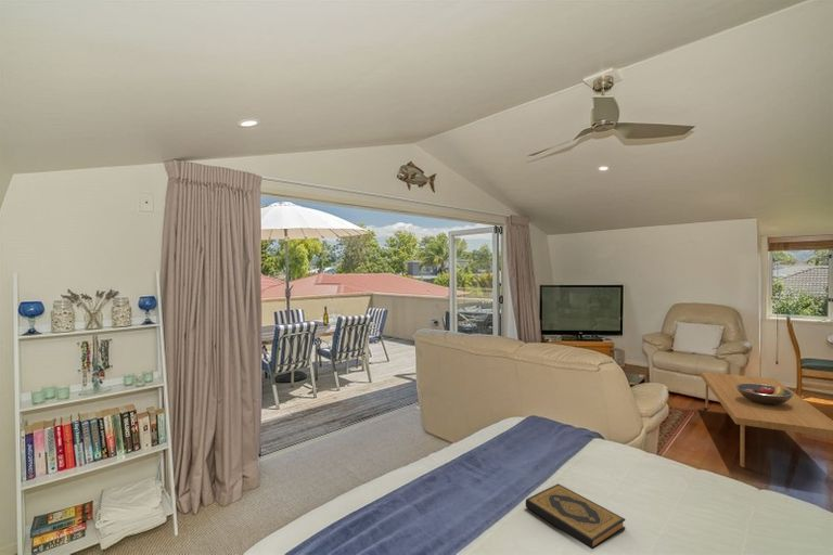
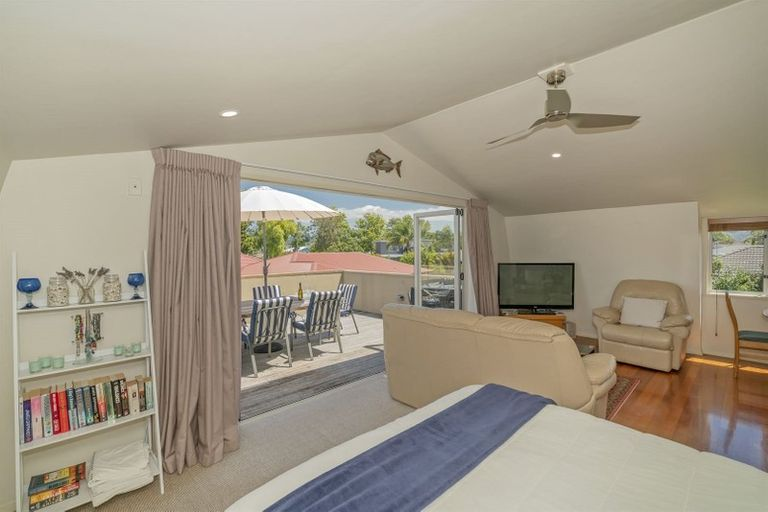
- hardback book [525,482,626,551]
- fruit bowl [735,384,794,404]
- coffee table [700,371,833,468]
